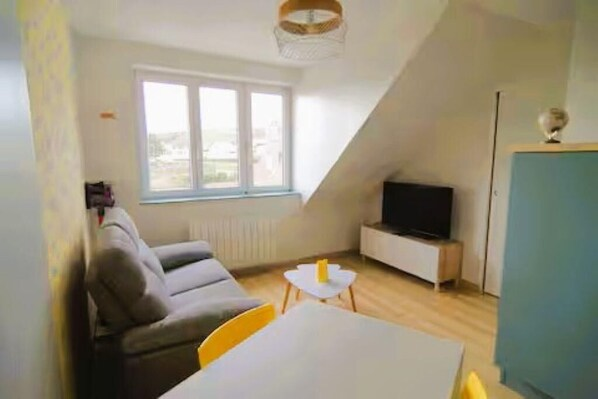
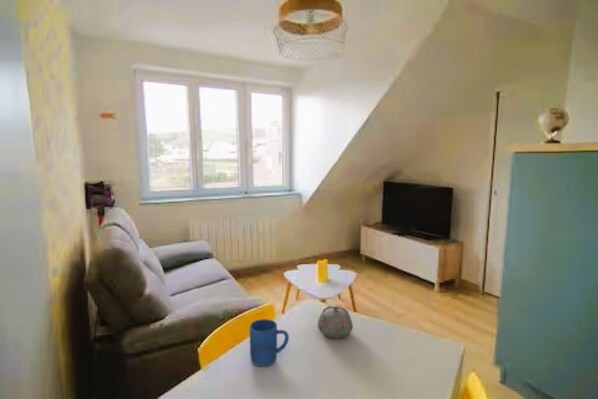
+ teapot [317,304,354,339]
+ mug [249,318,290,367]
